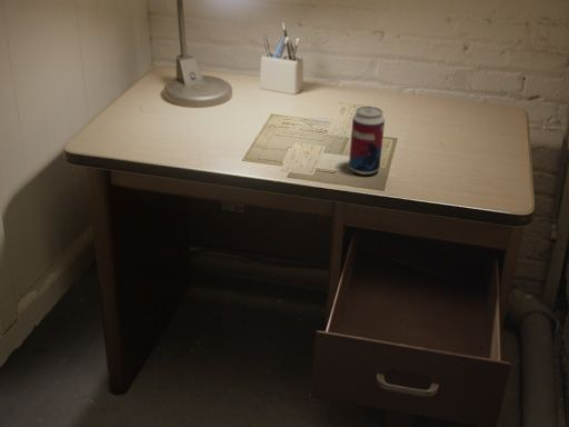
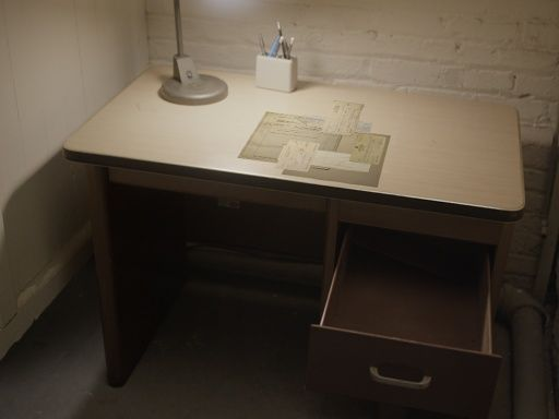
- beverage can [348,106,386,176]
